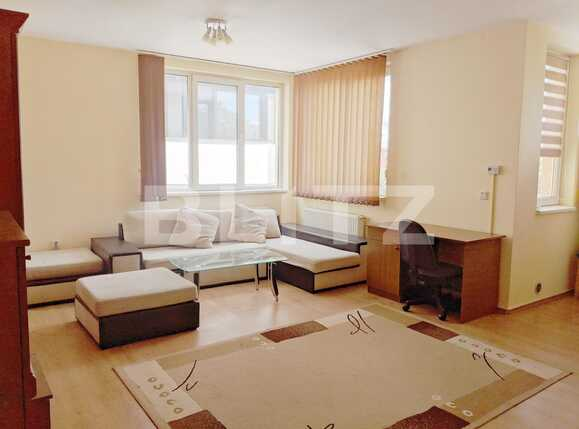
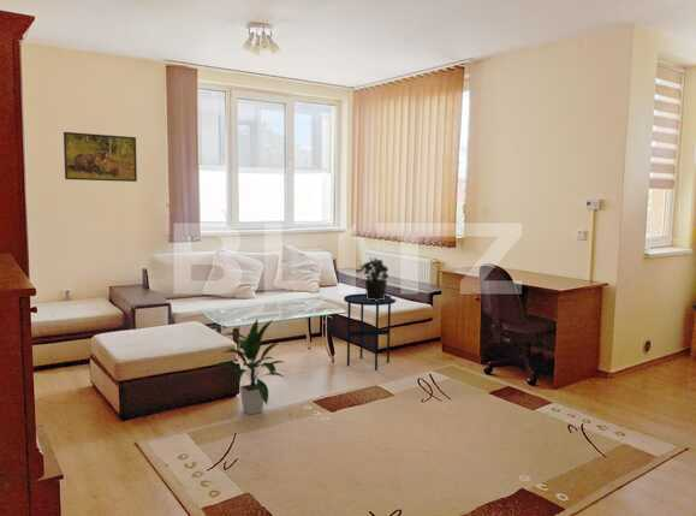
+ indoor plant [214,318,286,416]
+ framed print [63,131,138,183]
+ side table [343,292,397,372]
+ potted plant [355,256,389,301]
